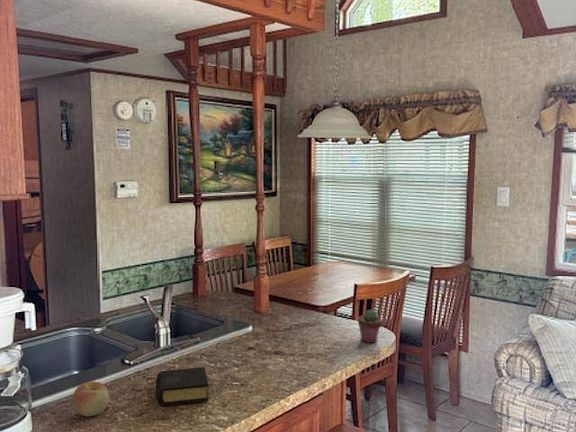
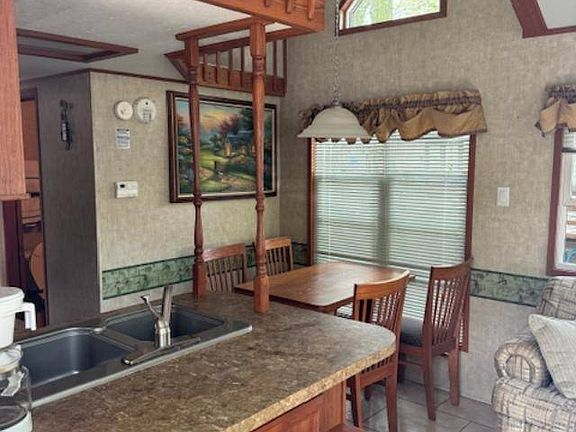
- book [154,366,210,407]
- potted succulent [357,308,383,344]
- apple [72,381,110,417]
